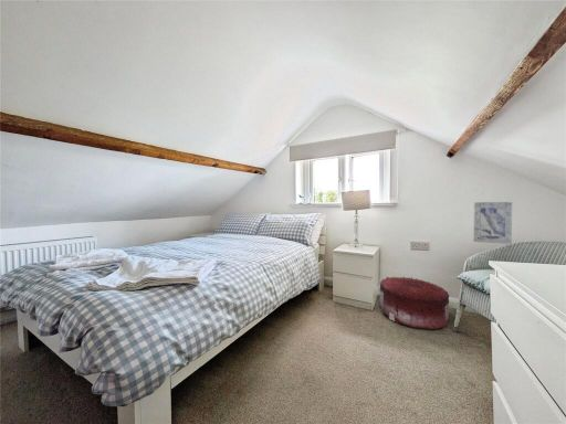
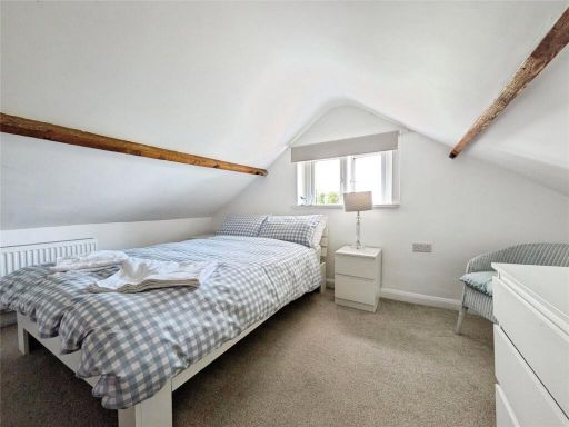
- wall art [472,201,513,245]
- pouf [378,276,450,330]
